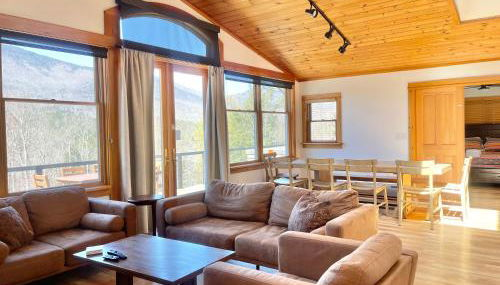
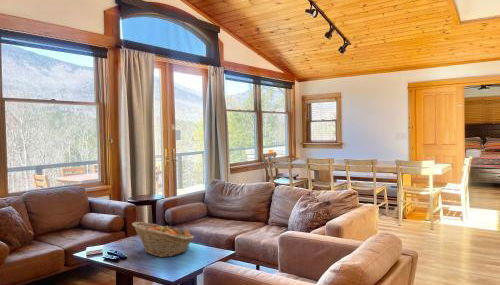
+ fruit basket [131,221,195,258]
